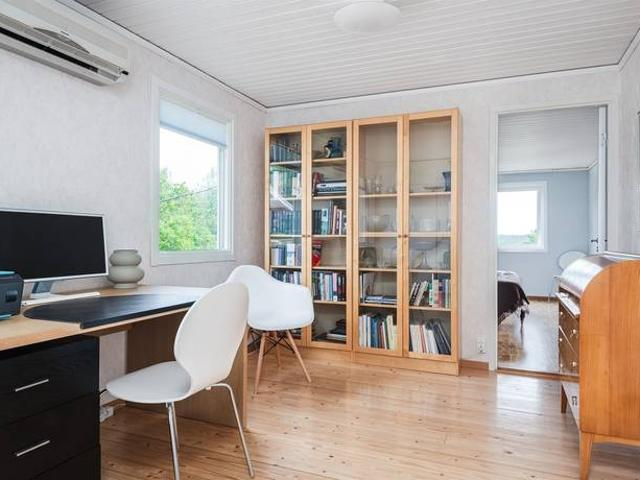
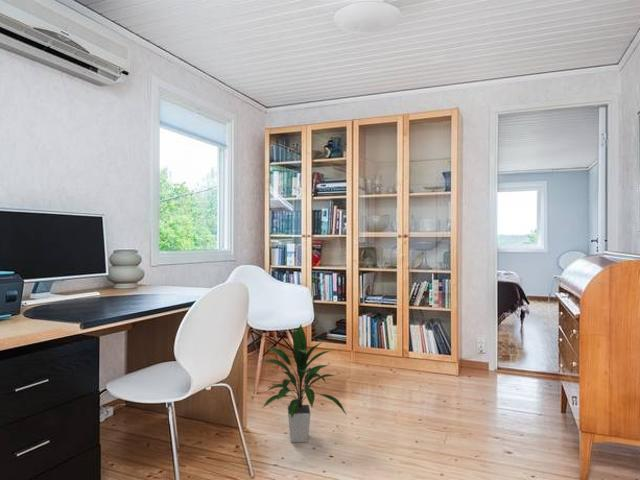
+ indoor plant [260,324,347,443]
